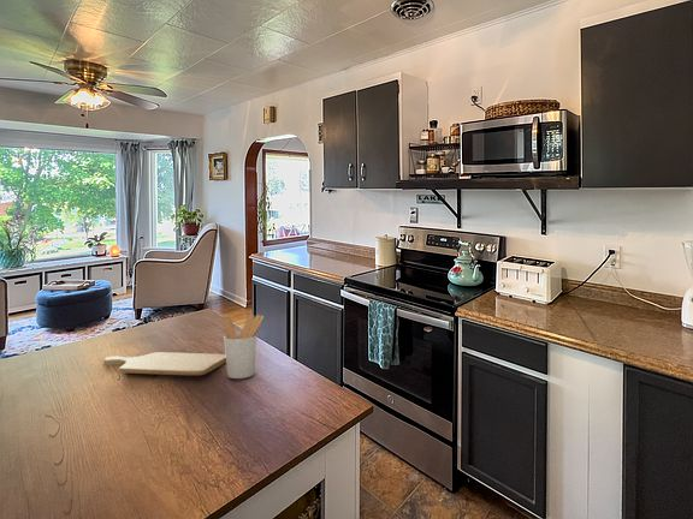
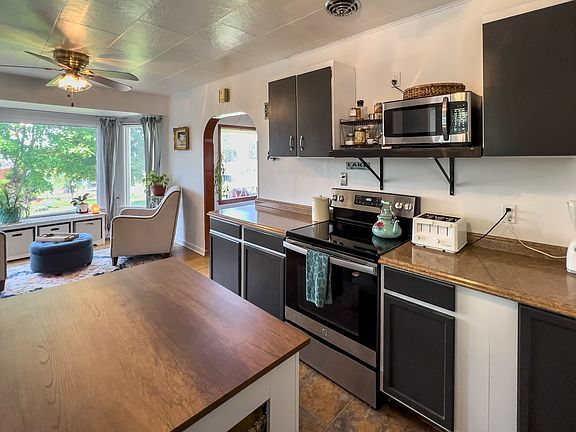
- chopping board [102,351,226,376]
- utensil holder [220,314,265,380]
